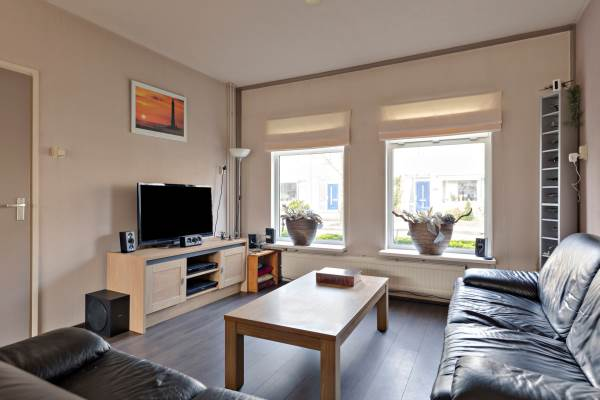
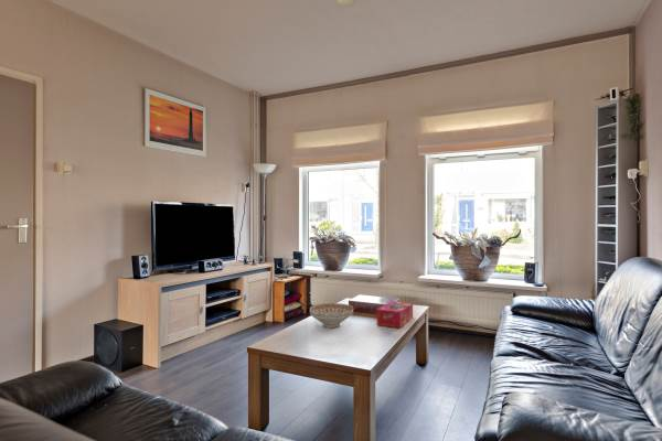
+ tissue box [376,300,414,329]
+ decorative bowl [309,302,354,329]
